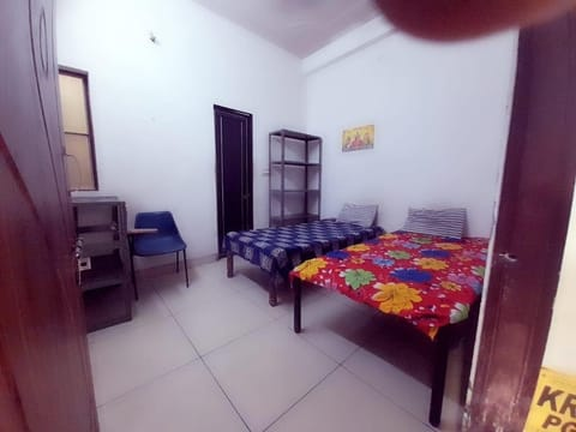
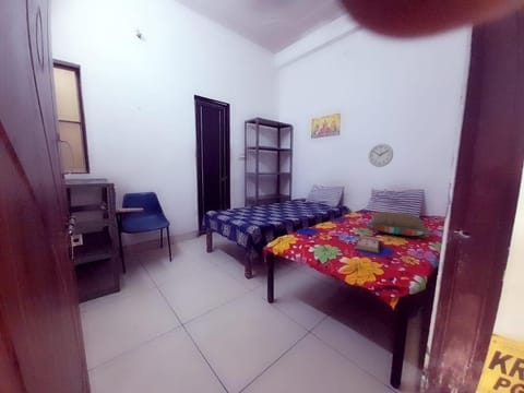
+ pillow [366,211,432,237]
+ hardback book [355,235,381,254]
+ wall clock [368,143,394,168]
